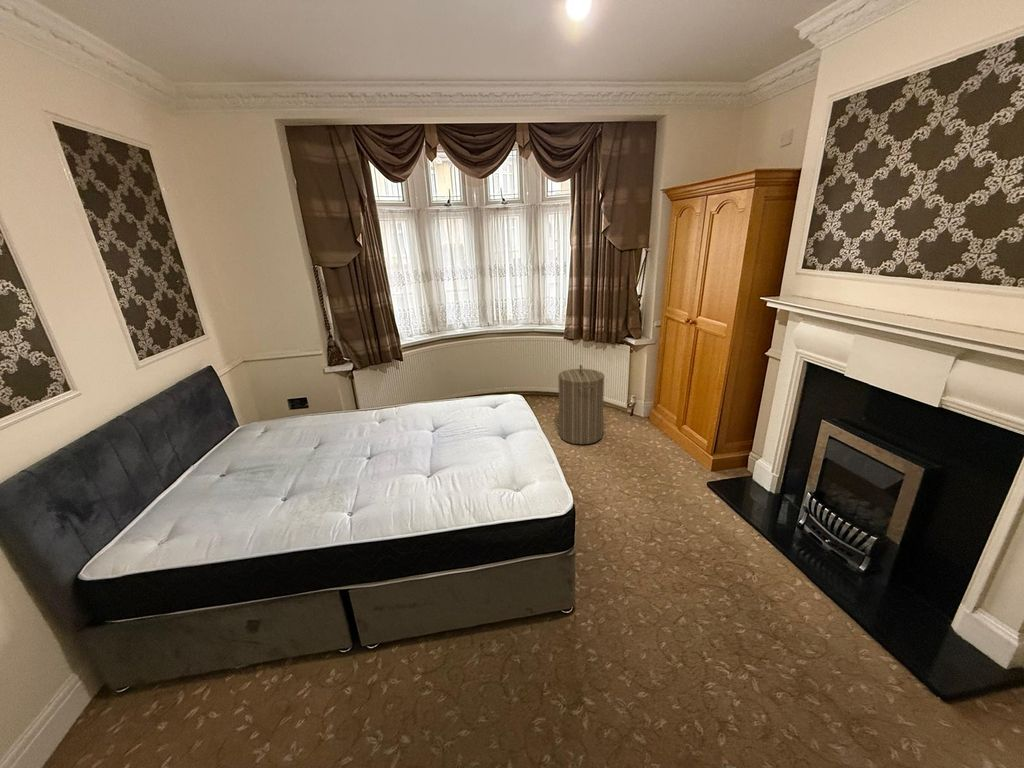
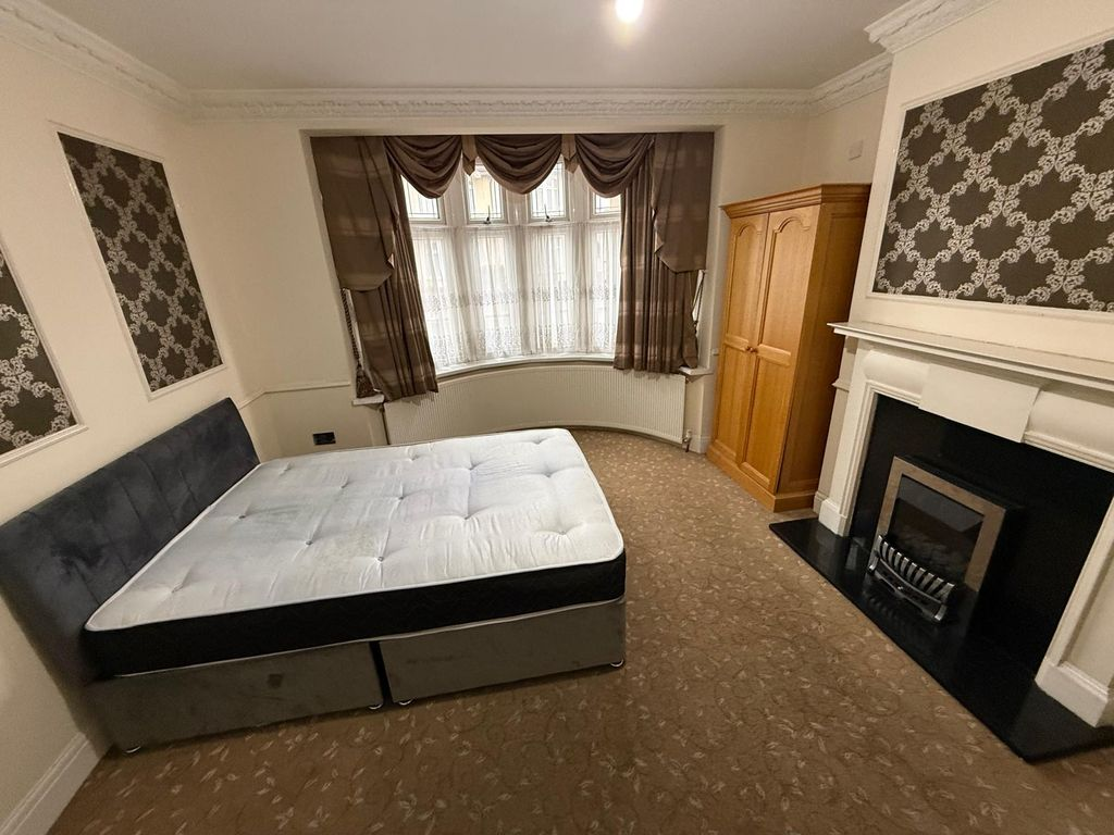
- laundry hamper [557,363,605,445]
